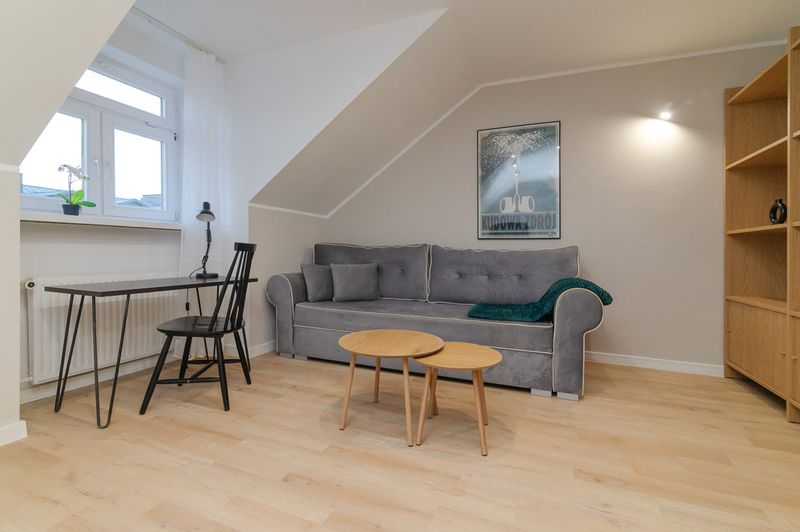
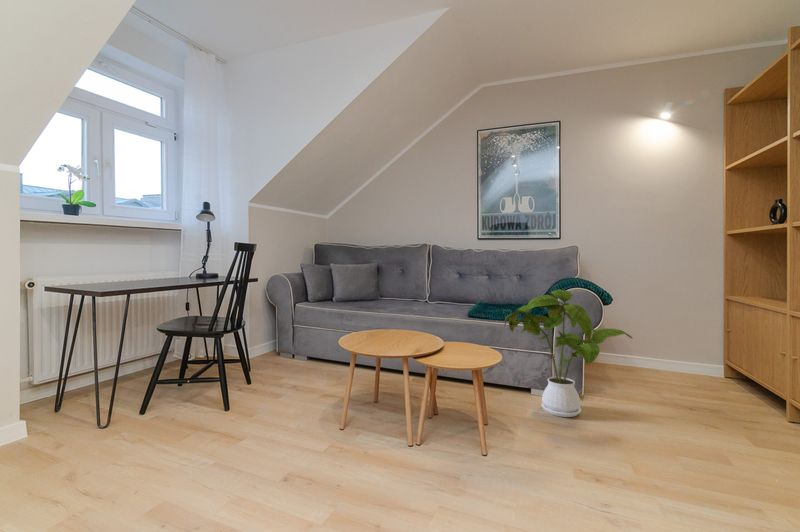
+ house plant [504,288,634,418]
